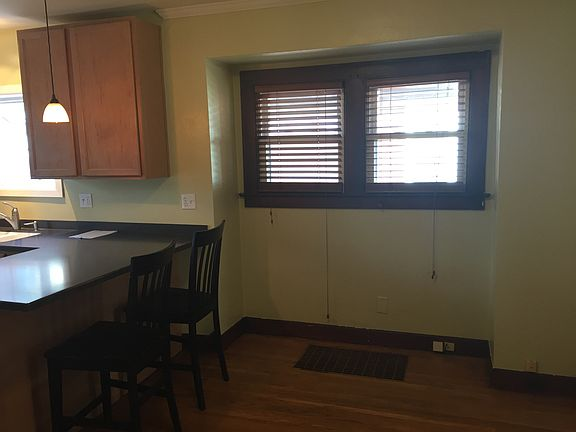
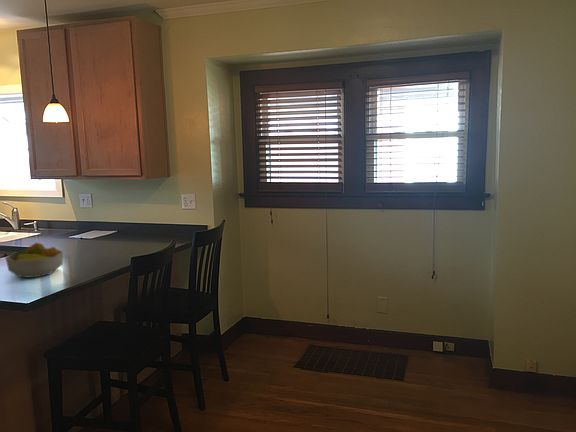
+ fruit bowl [4,242,64,279]
